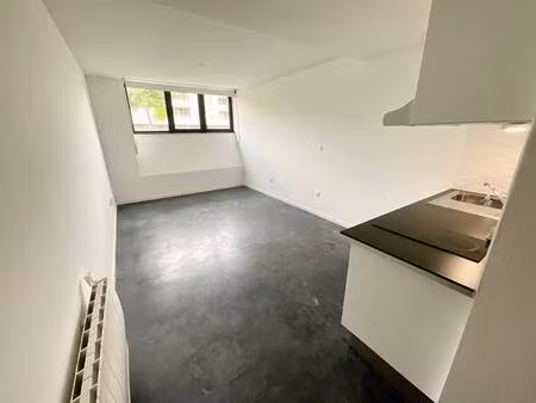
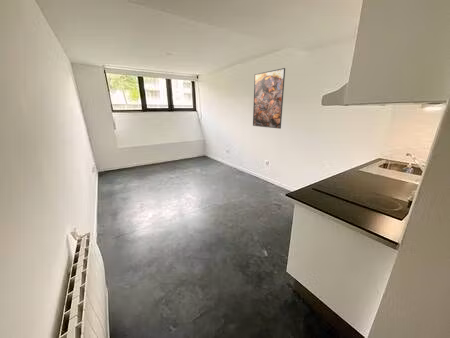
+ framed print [252,67,286,130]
